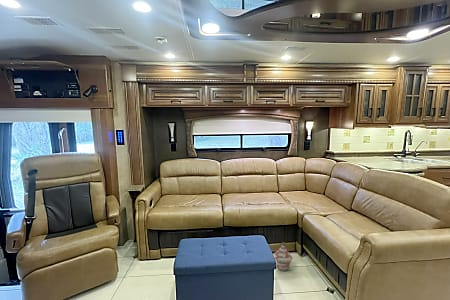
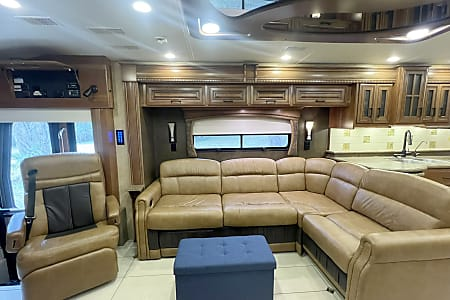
- woven basket [273,241,293,272]
